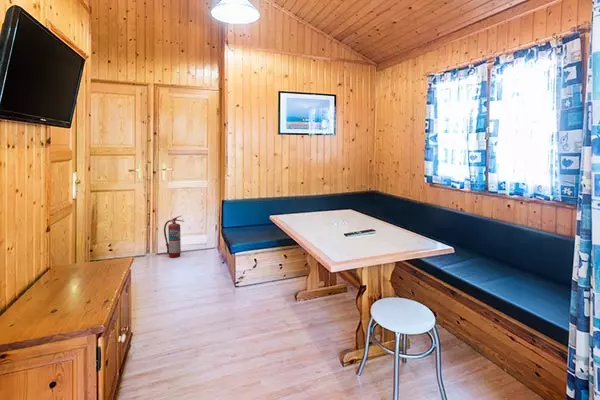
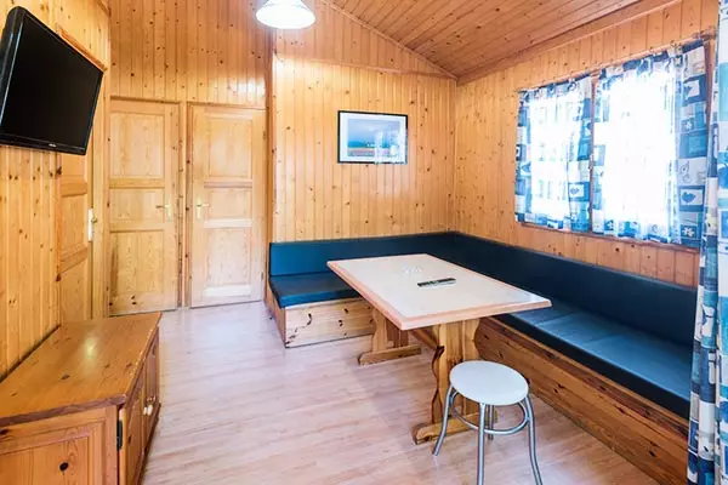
- fire extinguisher [163,215,185,258]
